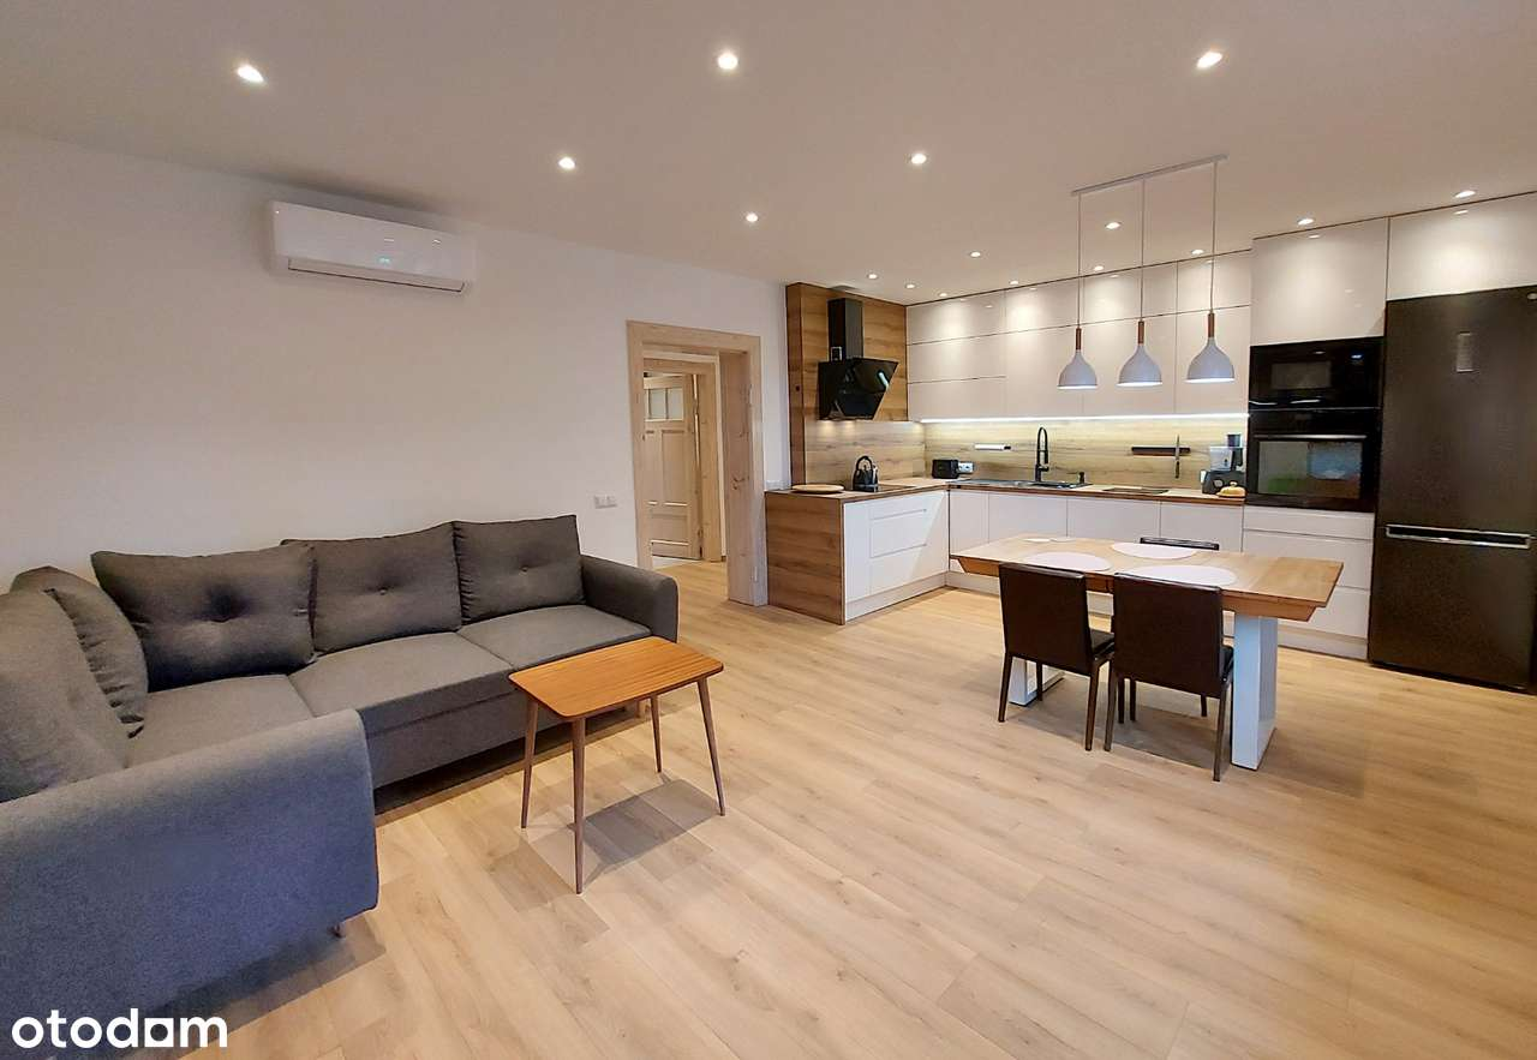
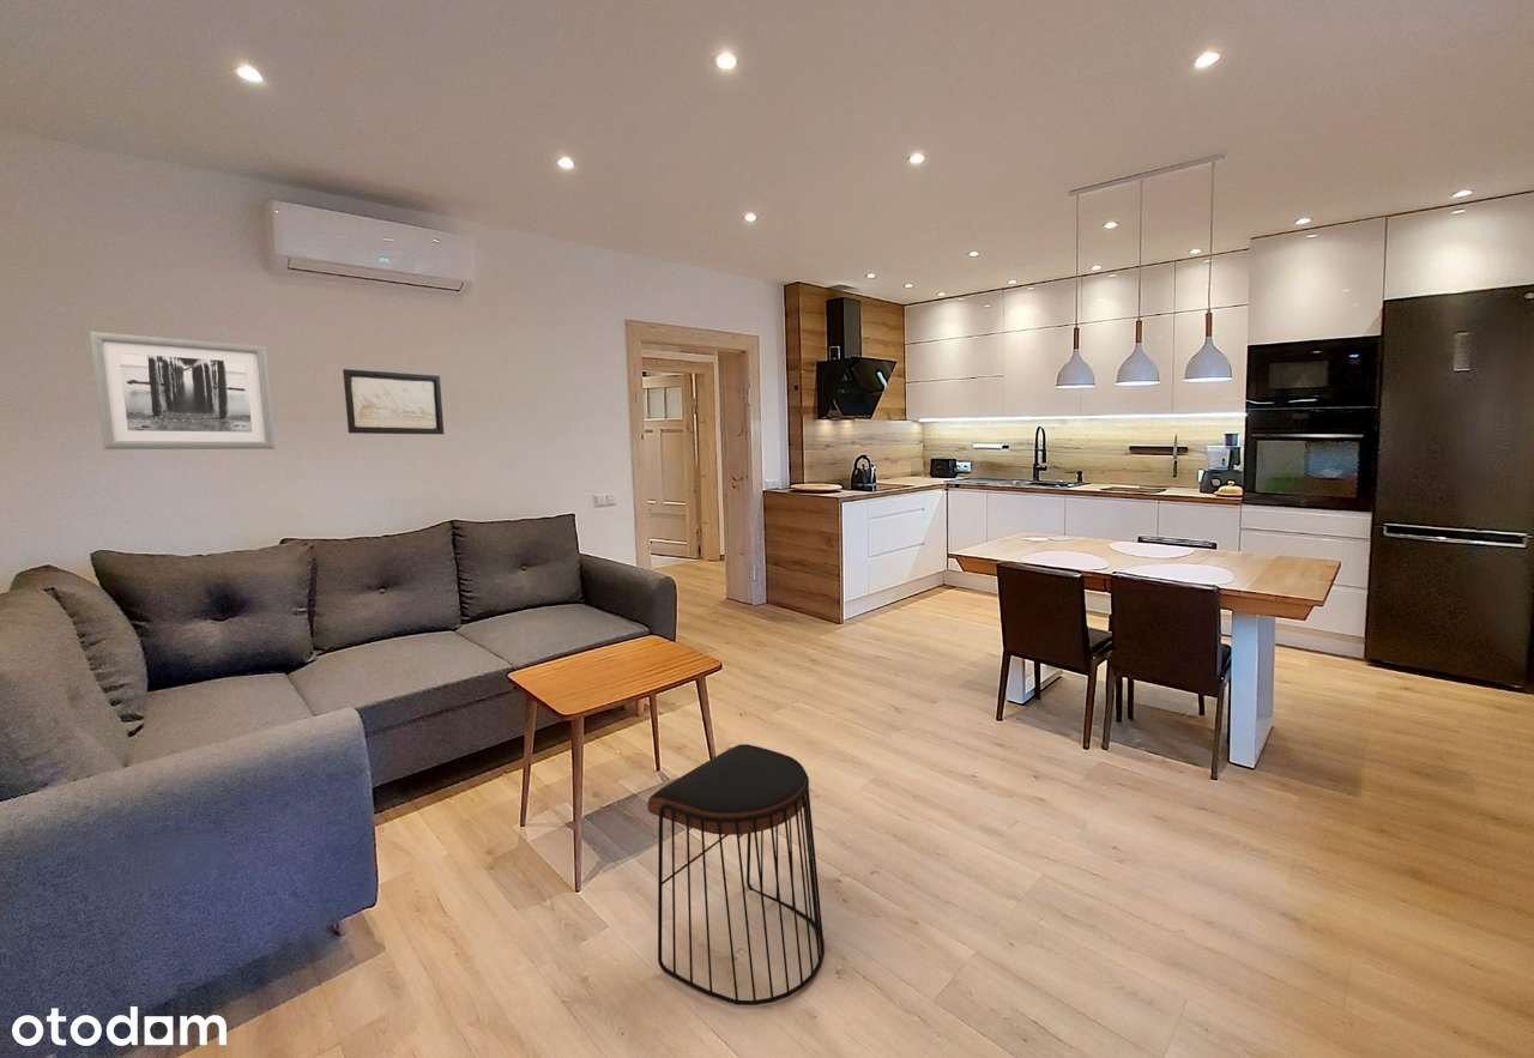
+ wall art [89,331,277,451]
+ wall art [342,368,445,436]
+ stool [646,743,826,1006]
